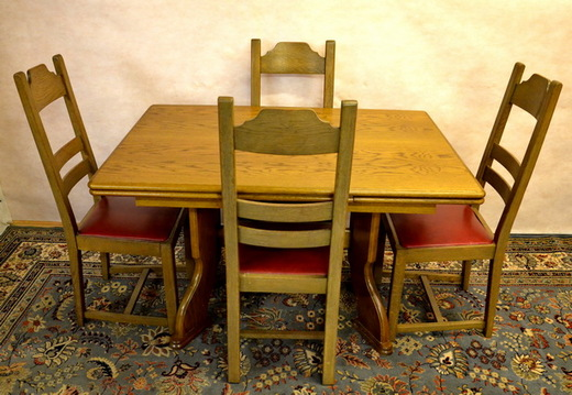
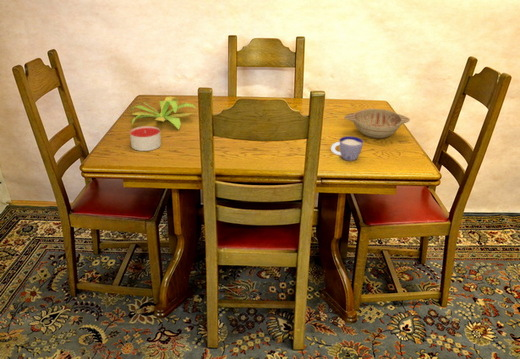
+ decorative bowl [343,108,411,139]
+ plant [130,96,198,131]
+ candle [129,125,162,152]
+ cup [330,135,364,162]
